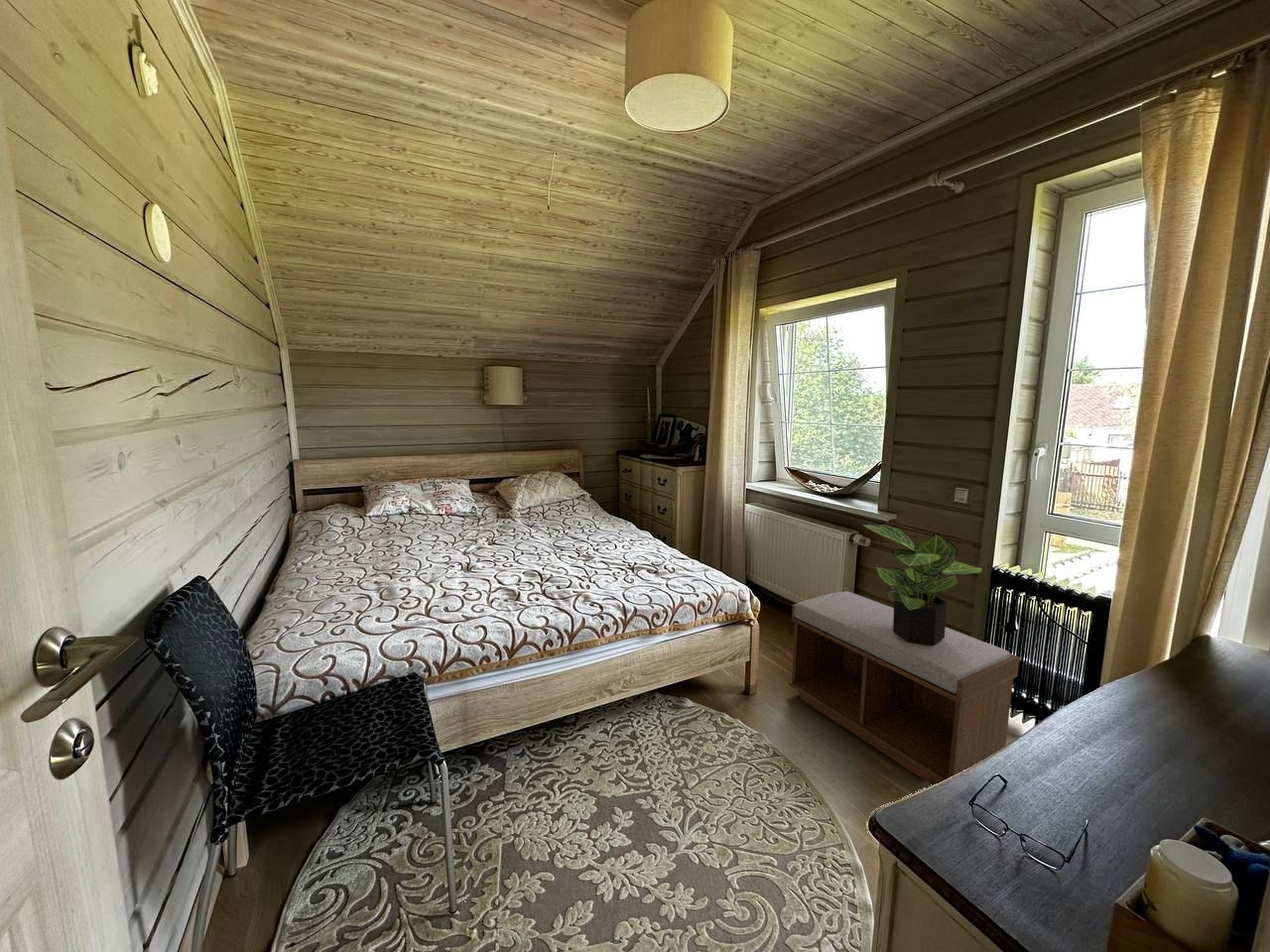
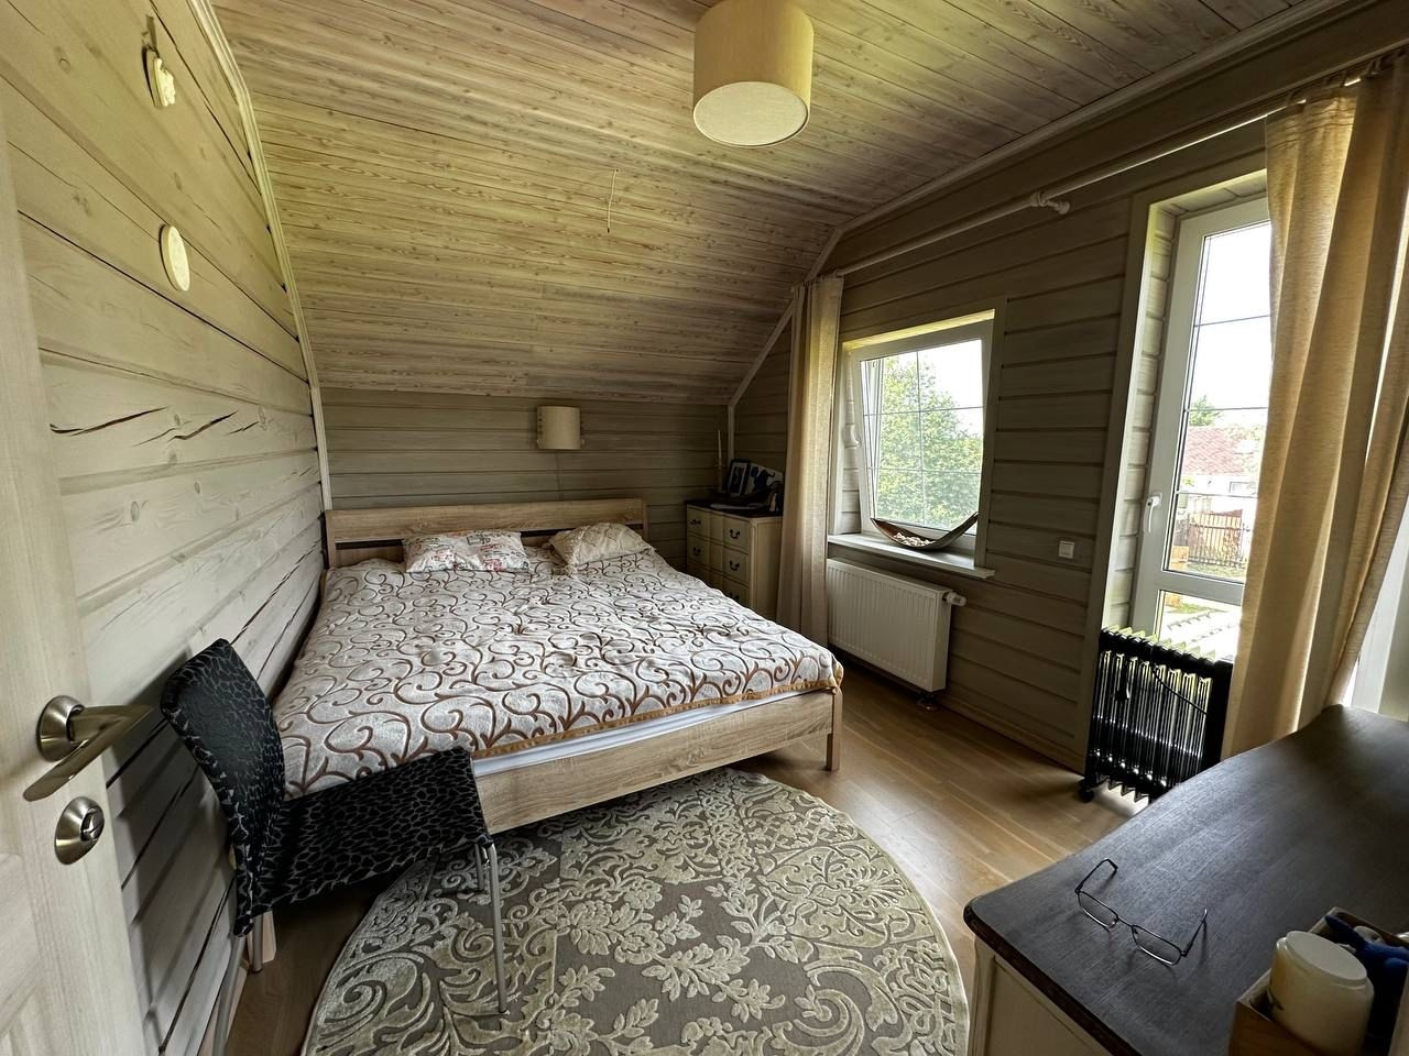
- bench [788,590,1020,786]
- potted plant [860,523,984,646]
